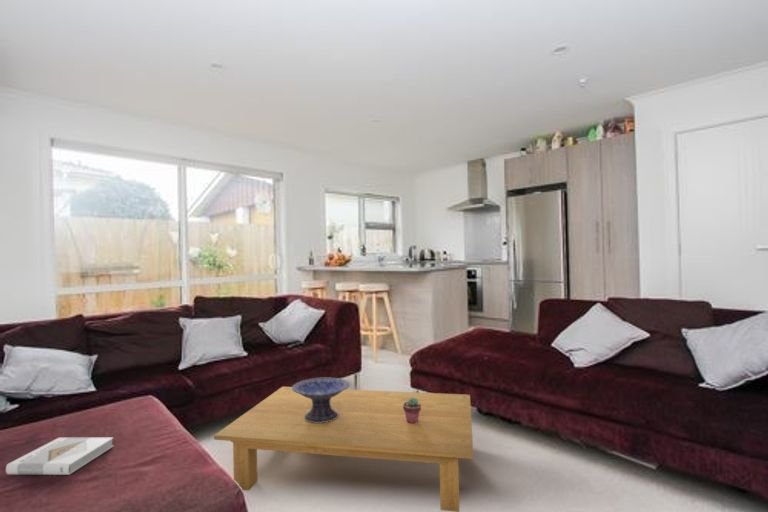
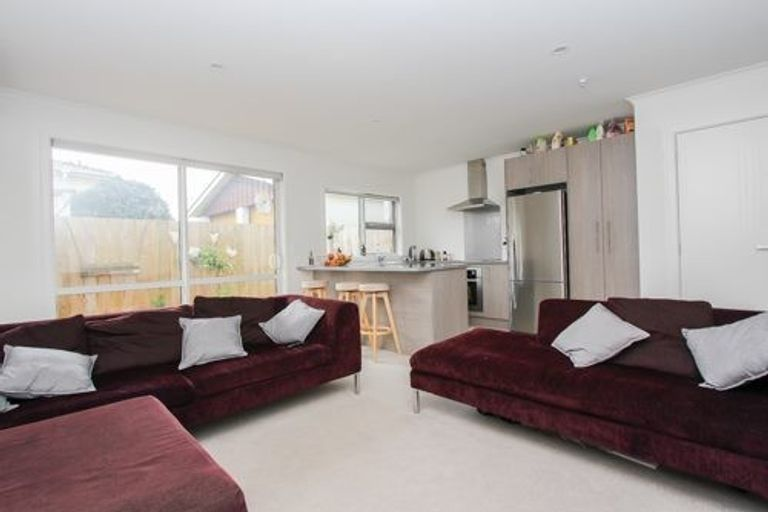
- potted succulent [403,398,421,424]
- book [5,437,114,476]
- decorative bowl [291,377,351,423]
- coffee table [213,386,474,512]
